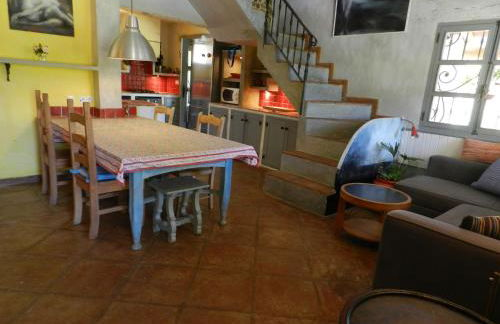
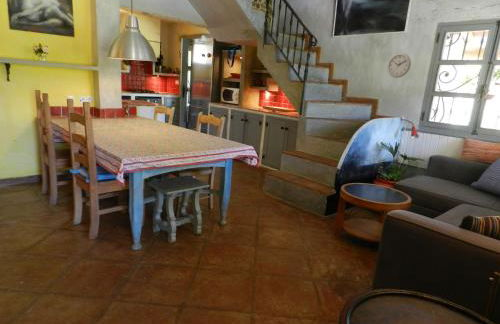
+ wall clock [386,52,412,79]
